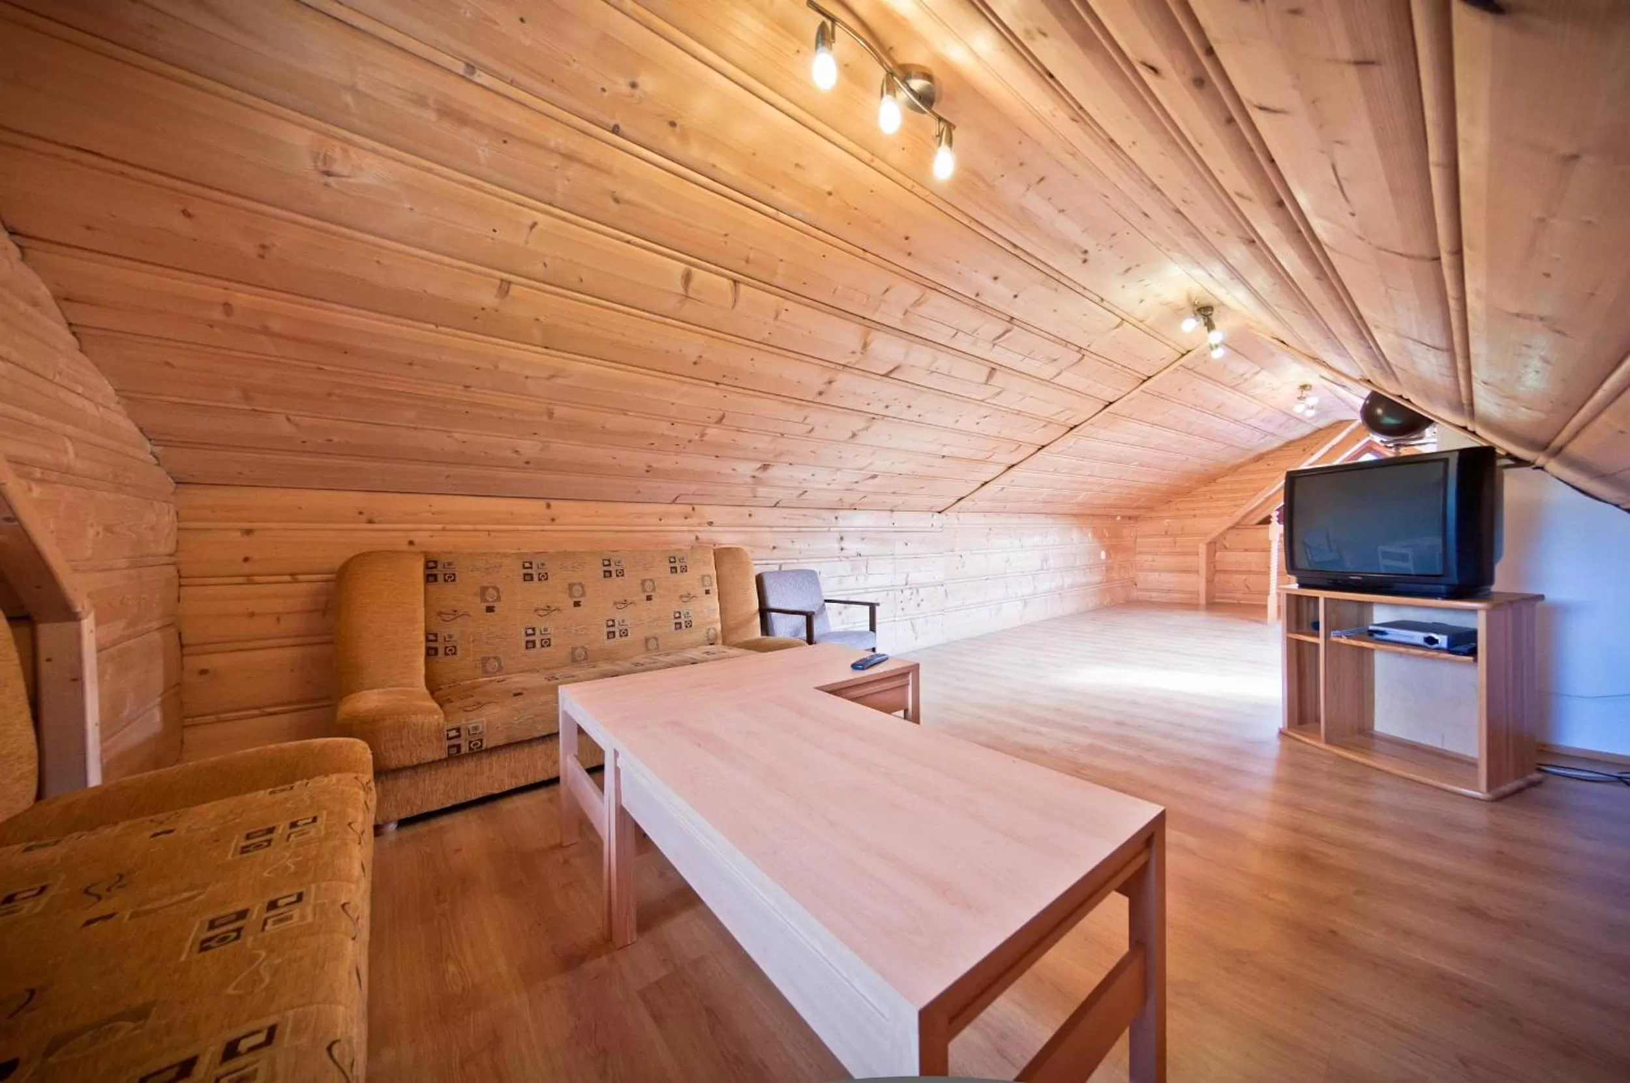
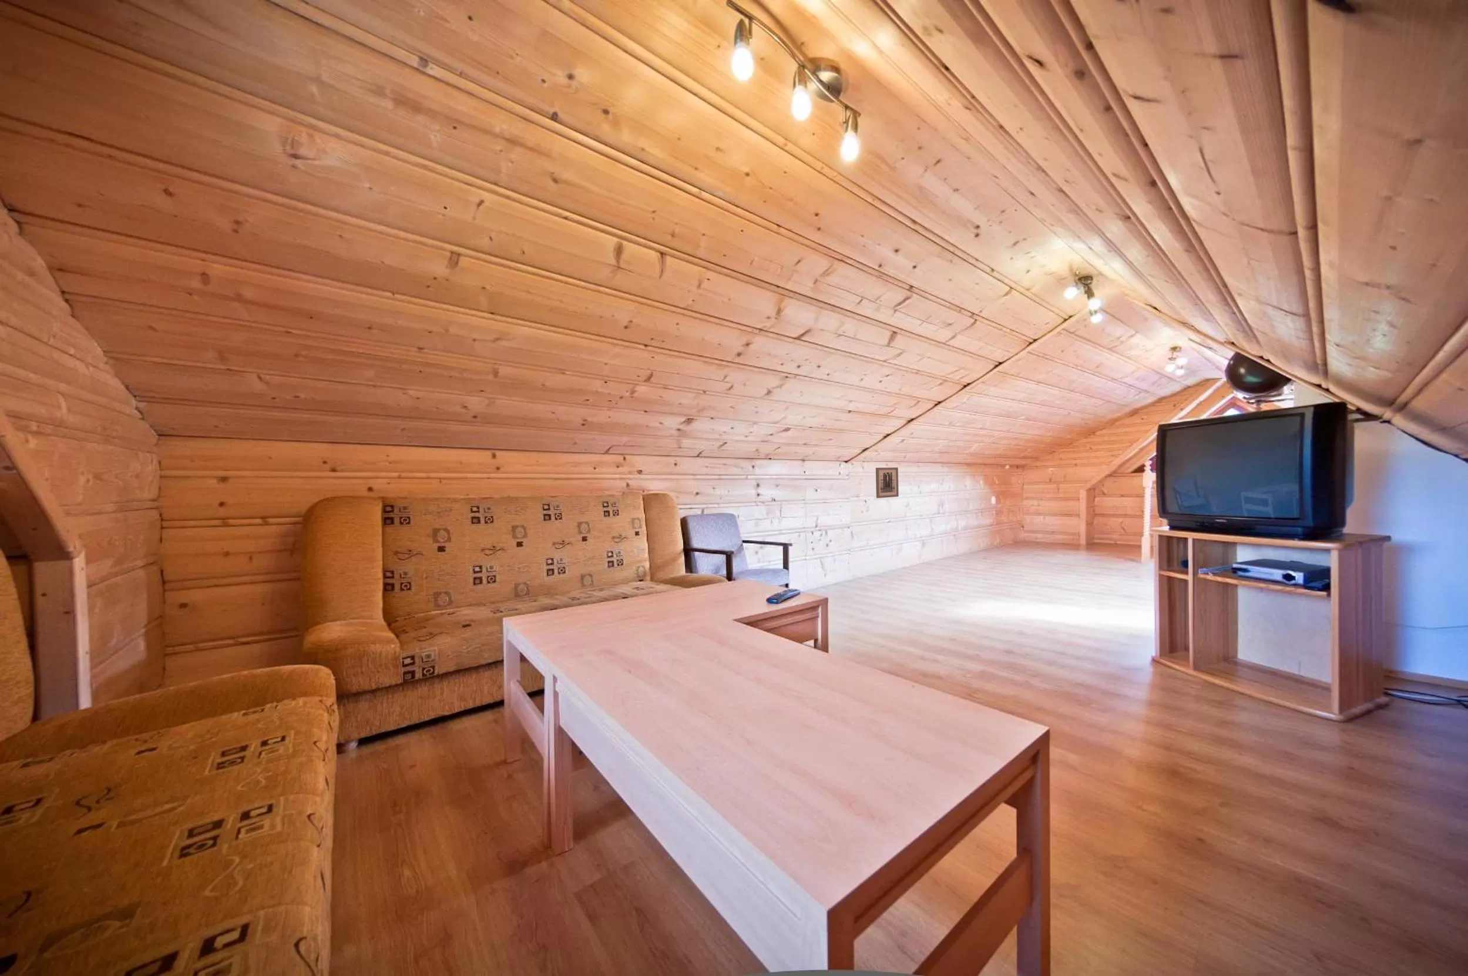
+ wall art [876,467,900,499]
